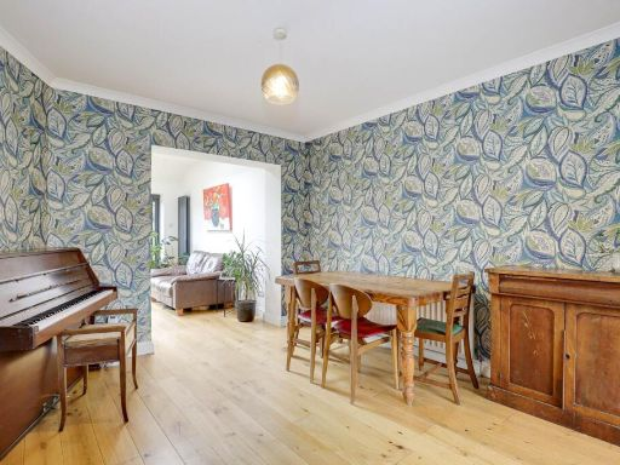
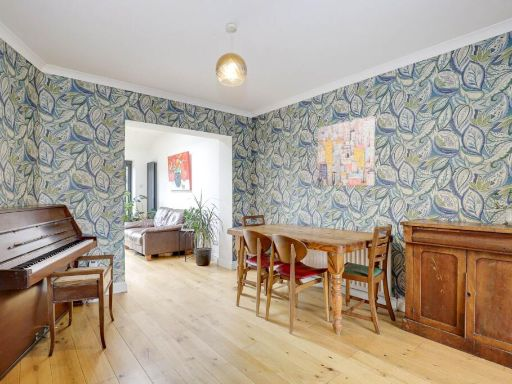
+ wall art [316,115,376,187]
